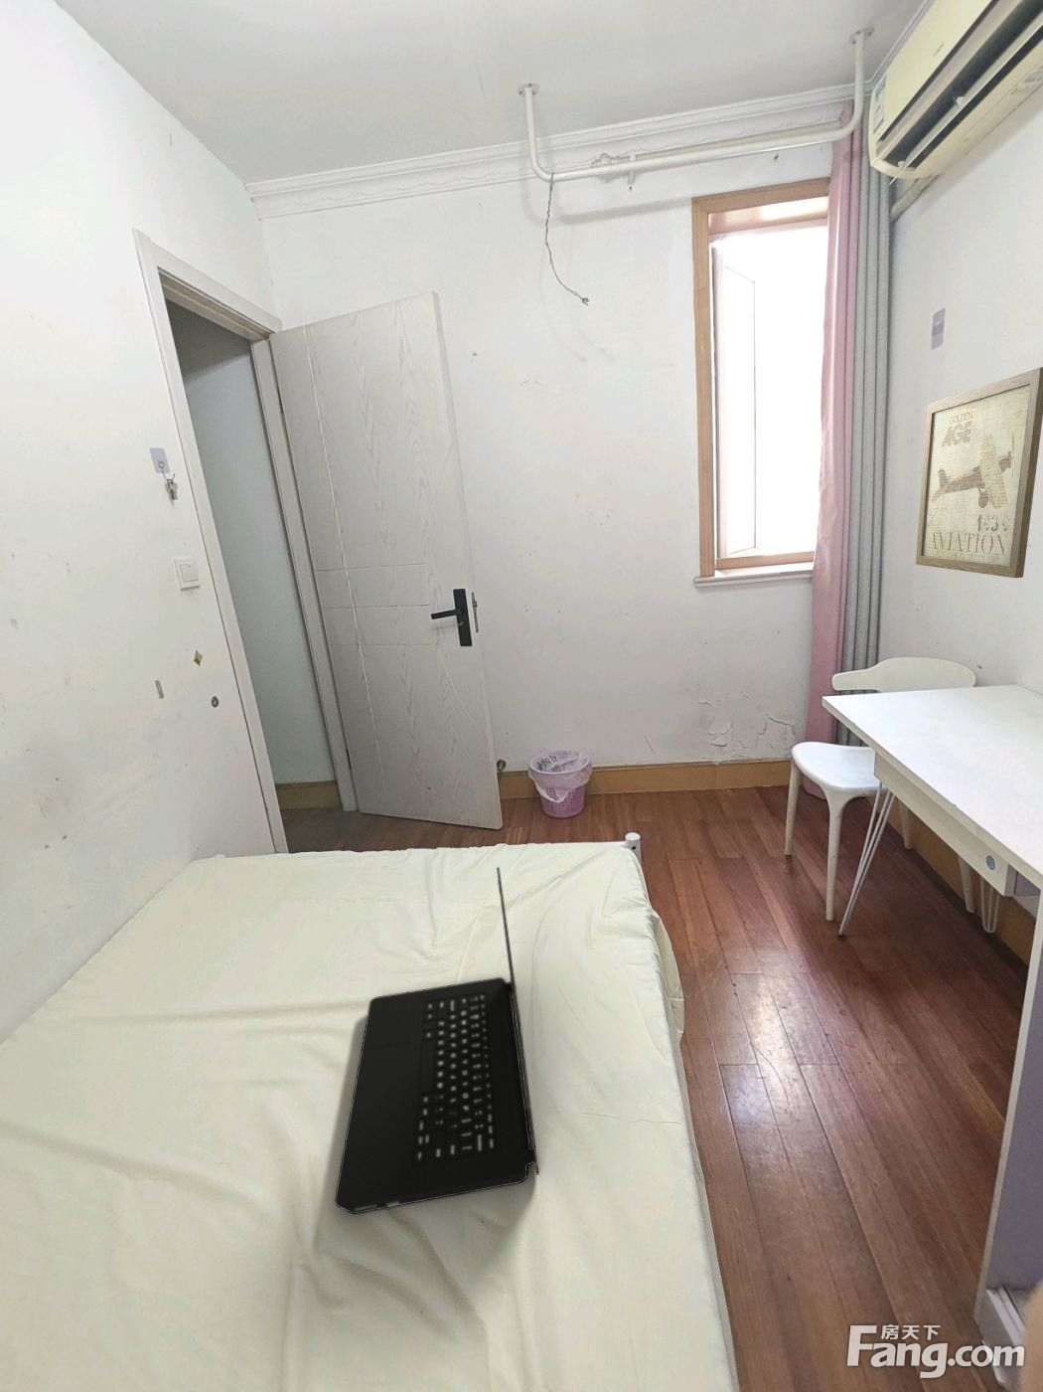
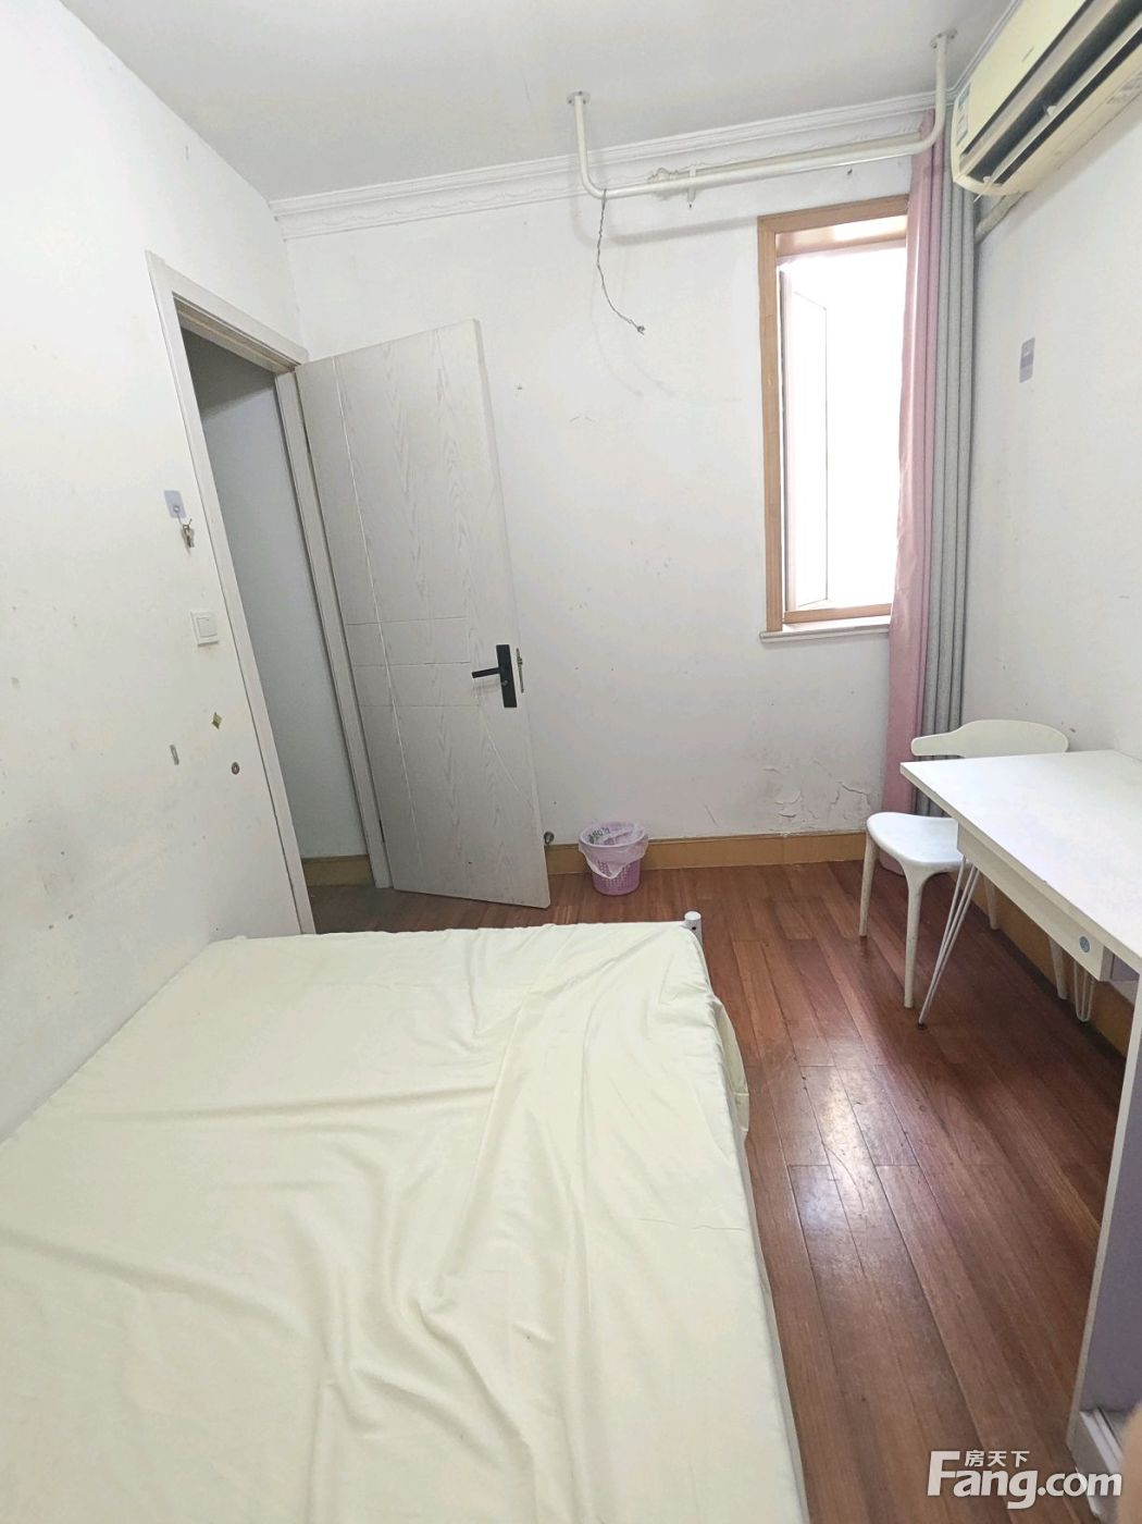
- laptop [334,866,540,1216]
- wall art [915,366,1043,579]
